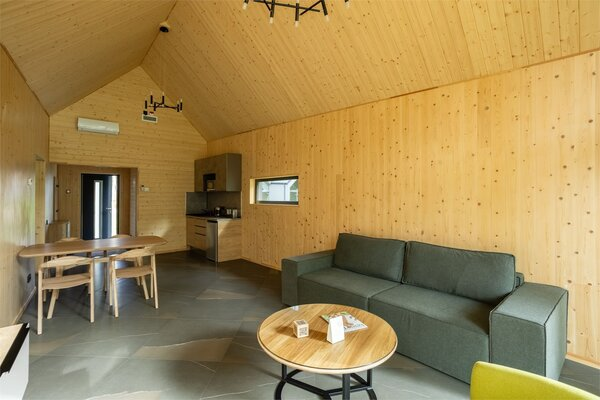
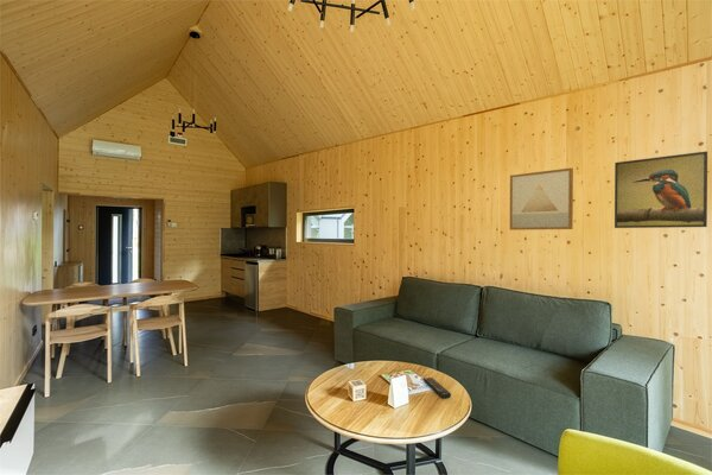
+ wall art [509,166,574,232]
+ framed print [614,151,708,229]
+ remote control [421,376,452,399]
